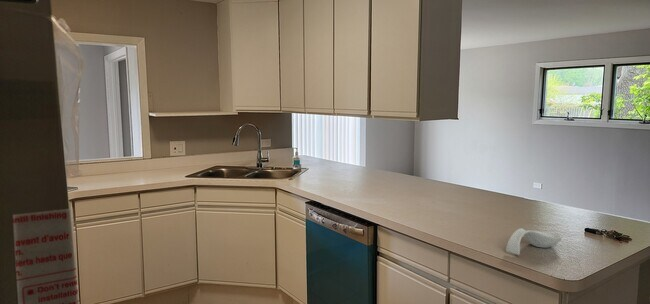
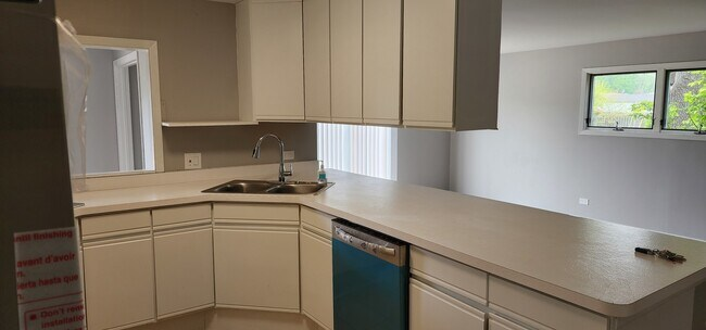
- spoon rest [505,228,563,256]
